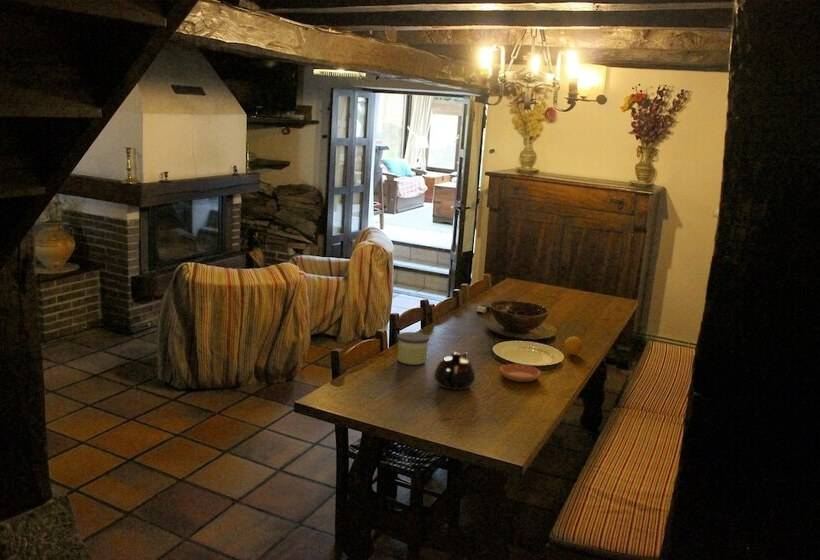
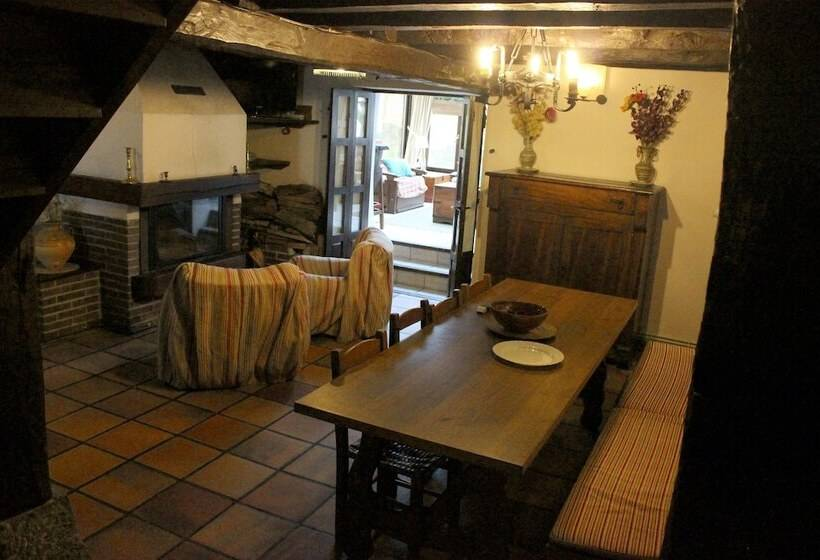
- saucer [499,363,542,383]
- teapot [433,351,476,391]
- candle [396,331,430,366]
- fruit [564,336,584,356]
